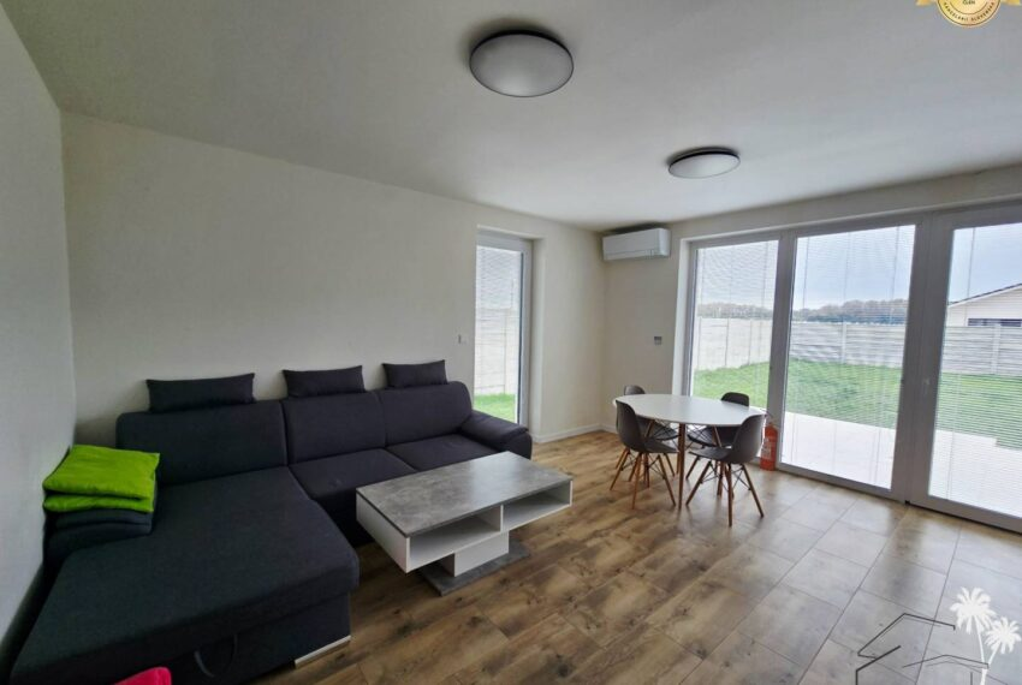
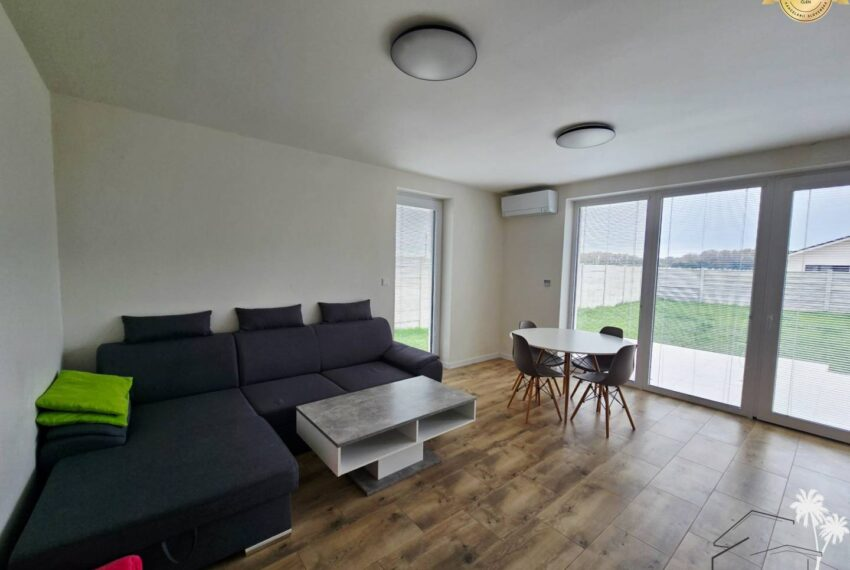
- fire extinguisher [759,409,783,472]
